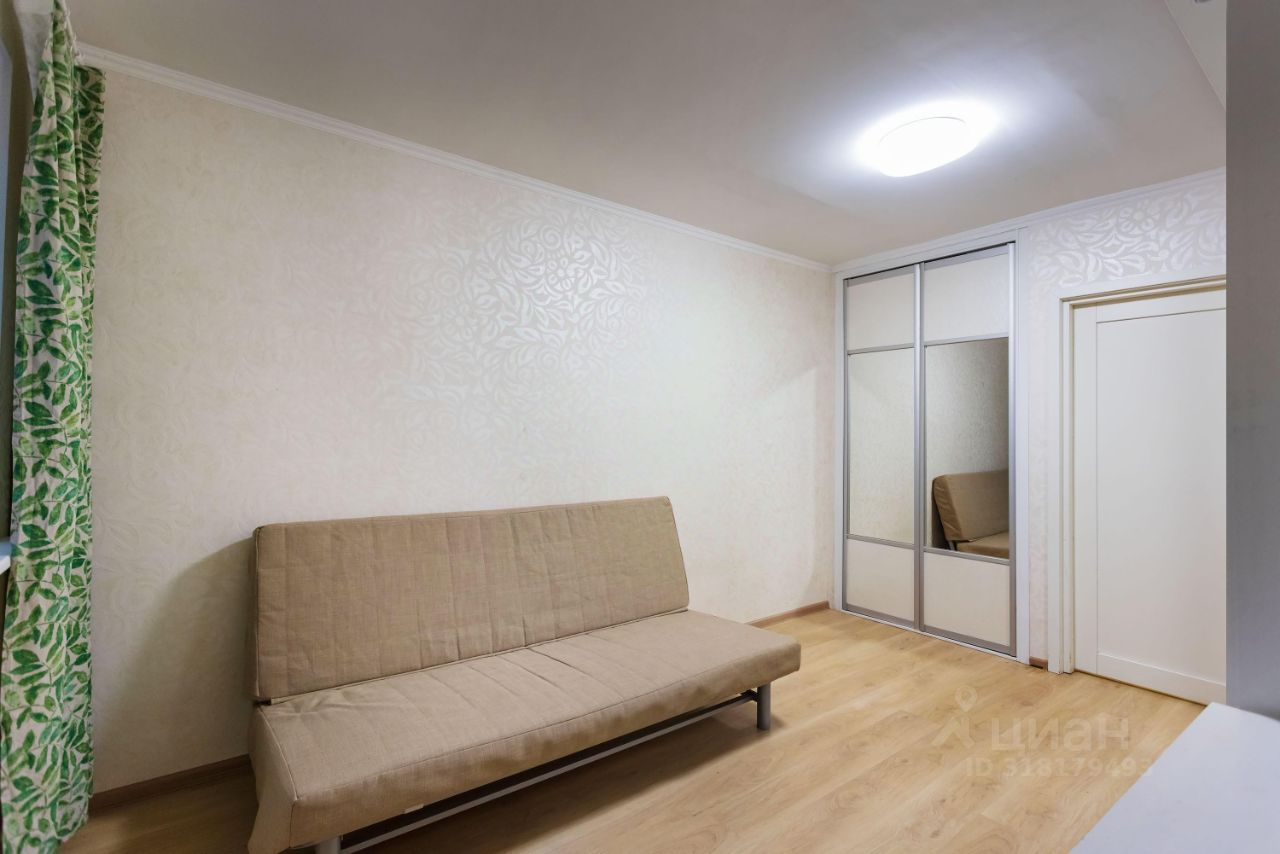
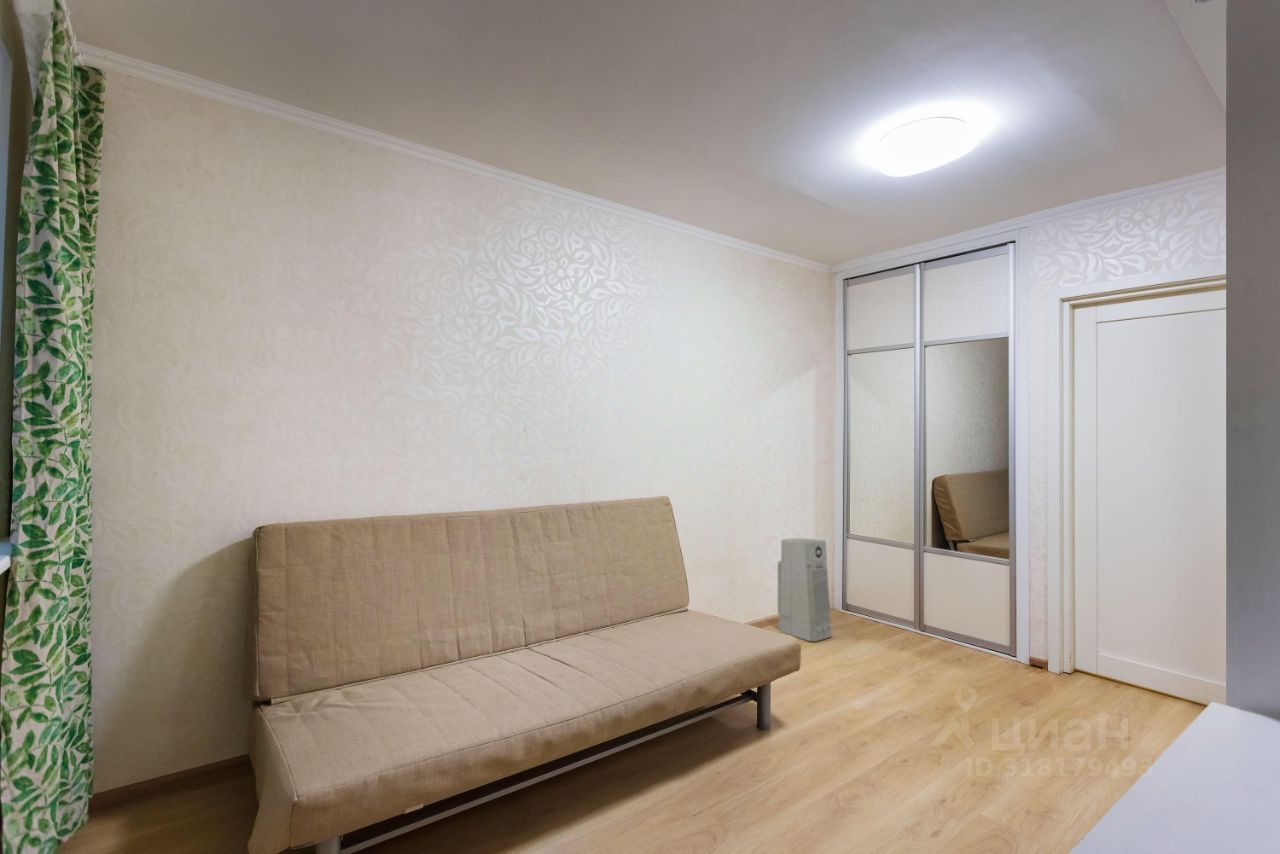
+ air purifier [777,537,833,642]
